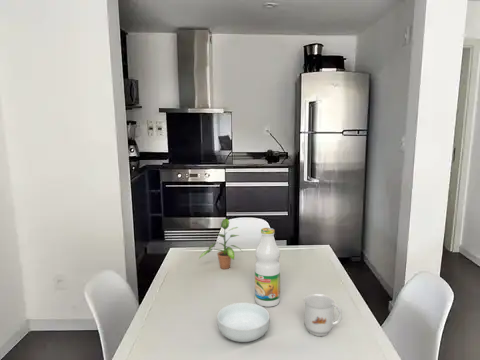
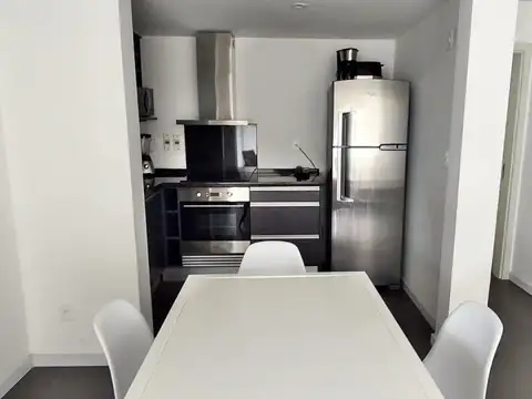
- mug [303,293,343,337]
- bottle [254,227,281,308]
- potted plant [198,217,244,270]
- cereal bowl [216,302,271,343]
